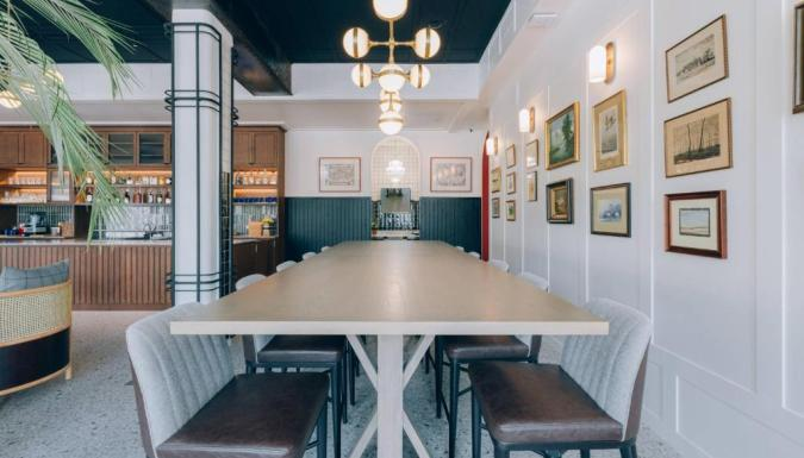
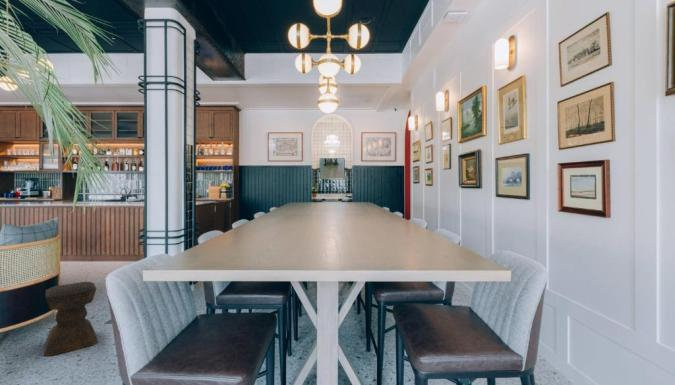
+ stool [43,281,99,357]
